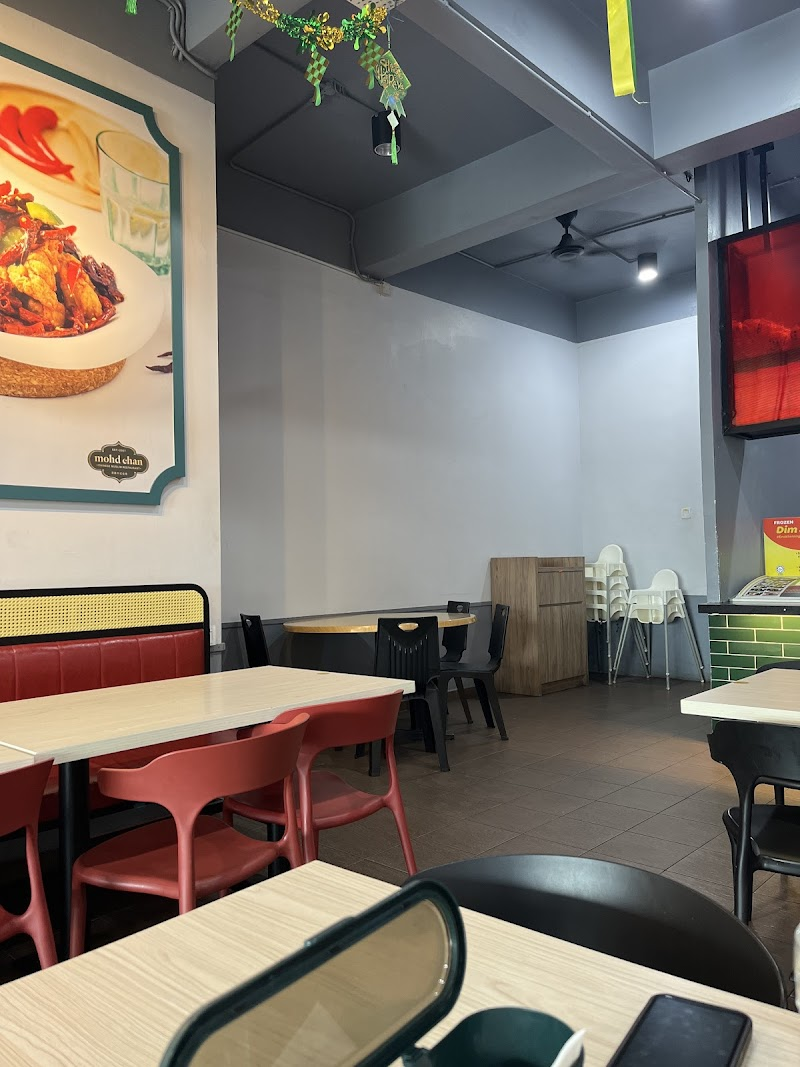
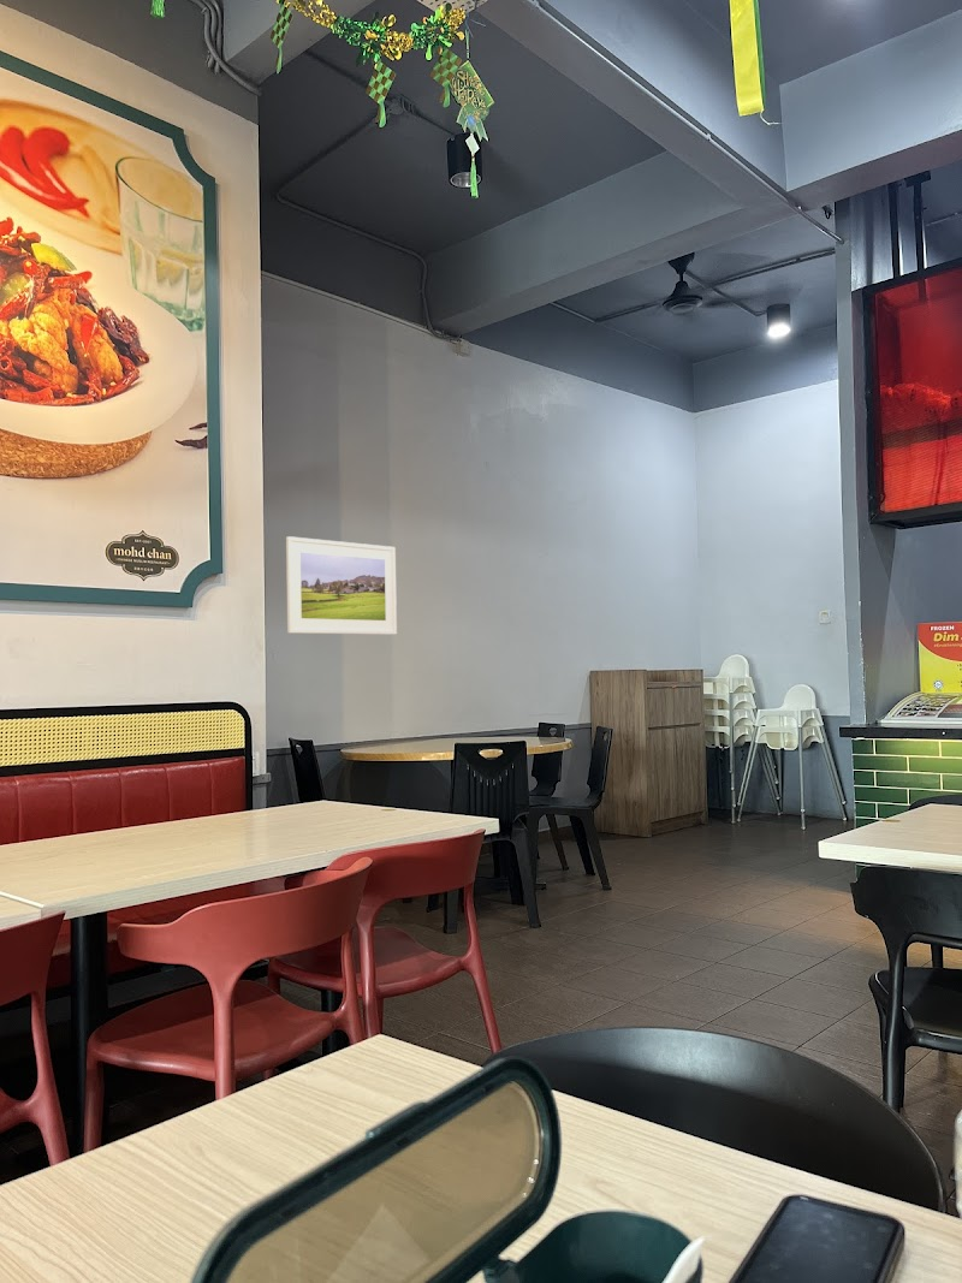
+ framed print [285,535,398,636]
